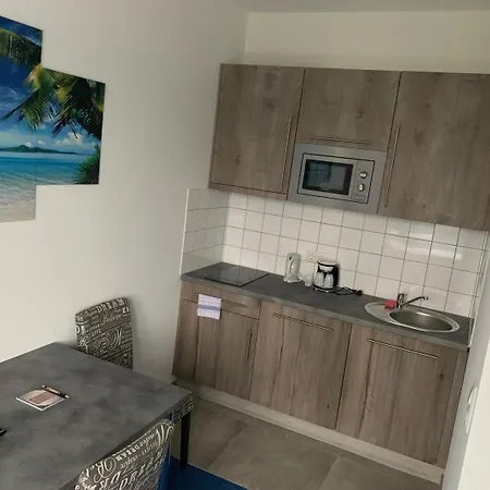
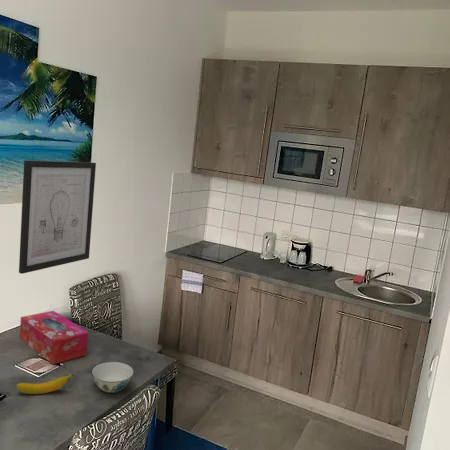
+ chinaware [91,361,134,394]
+ tissue box [19,310,89,365]
+ wall art [18,159,97,275]
+ banana [15,372,74,395]
